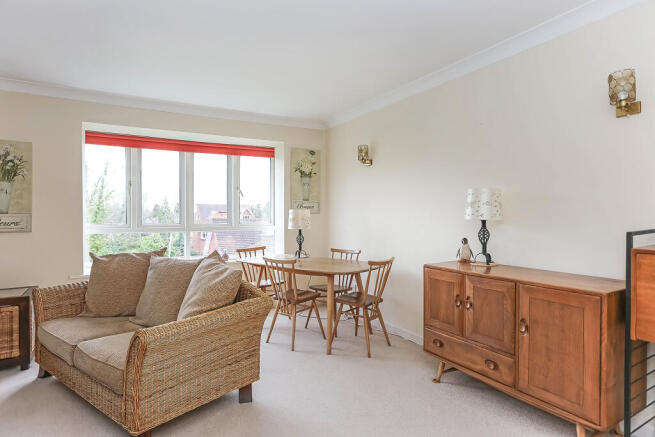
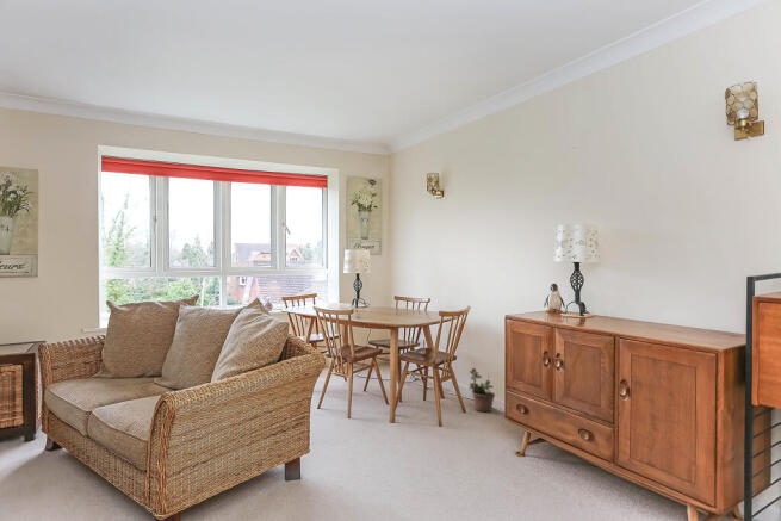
+ potted plant [467,367,496,413]
